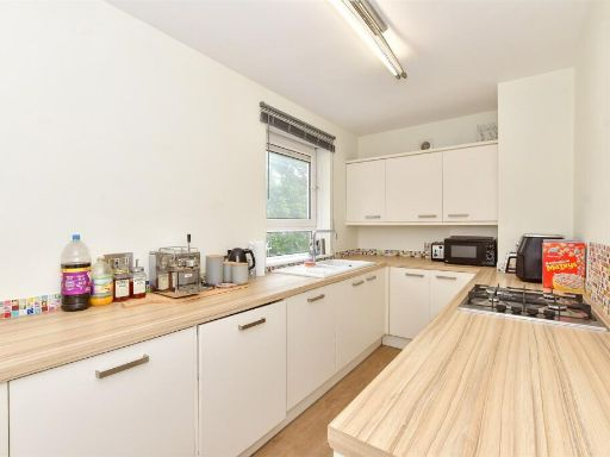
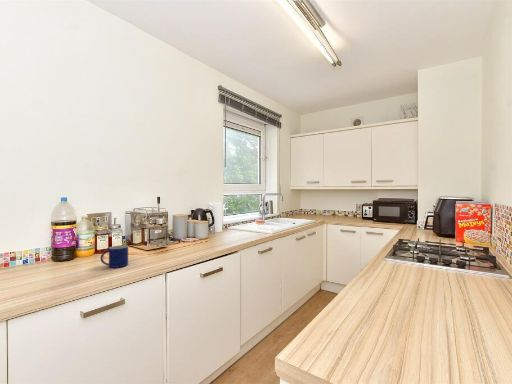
+ mug [99,244,129,269]
